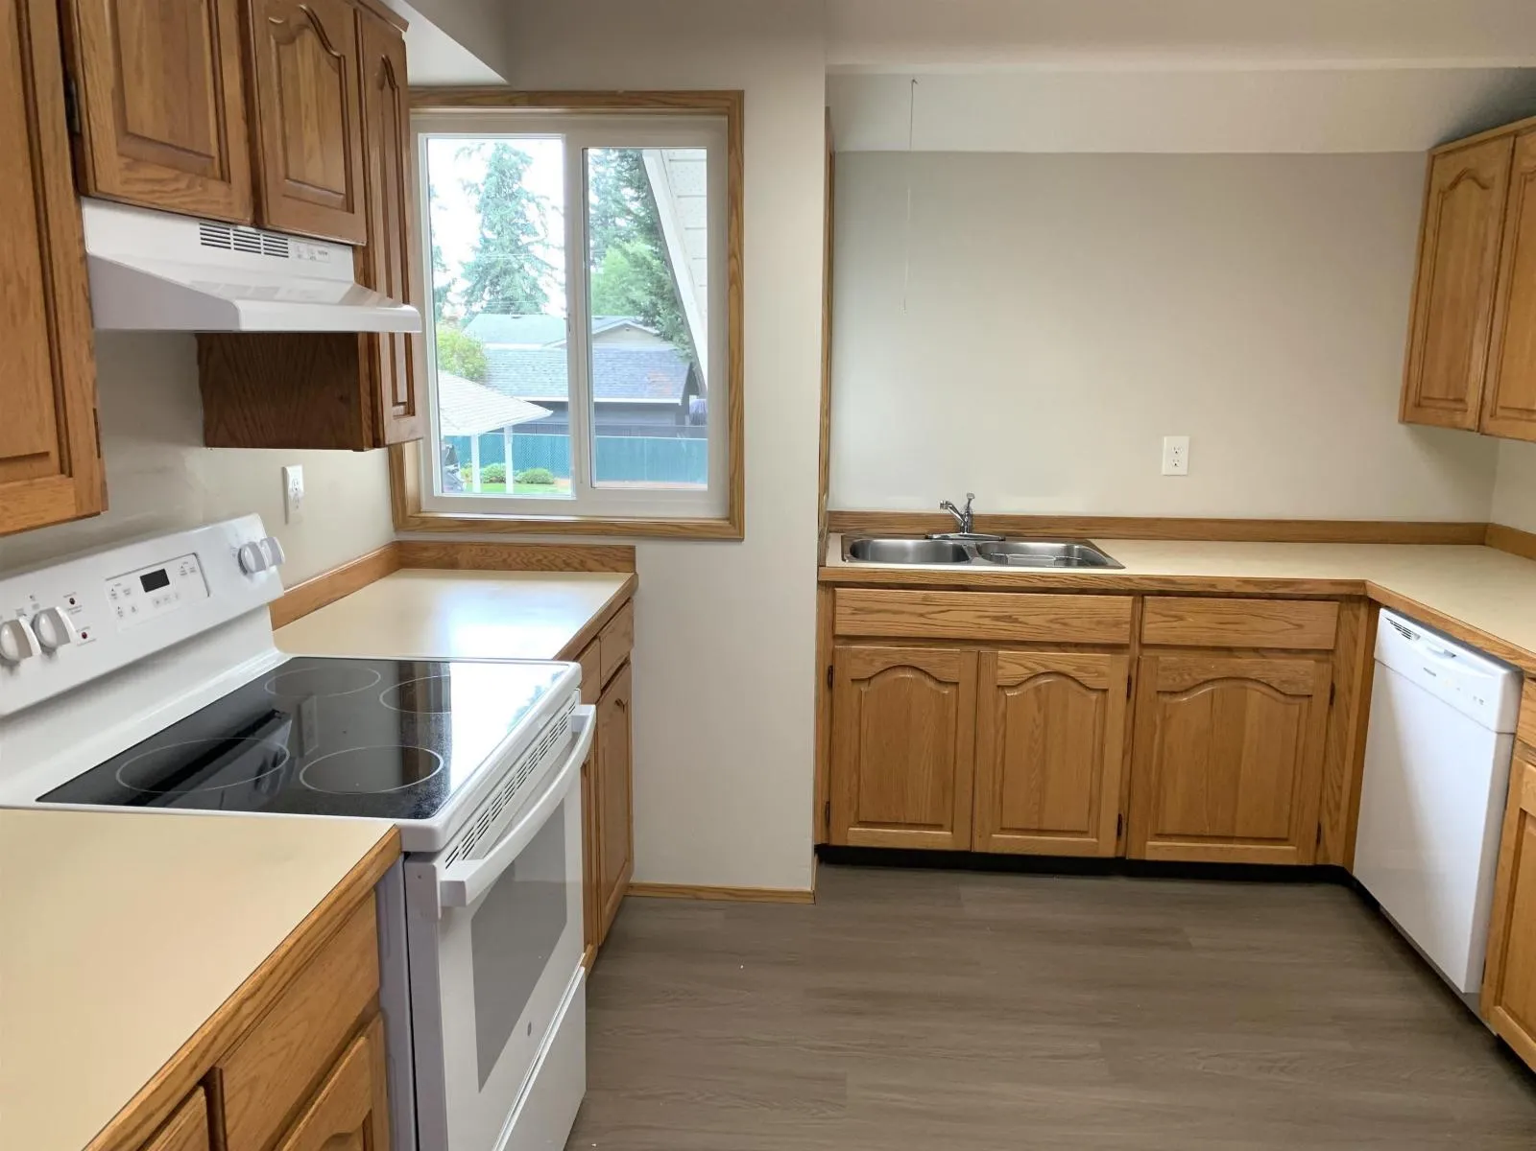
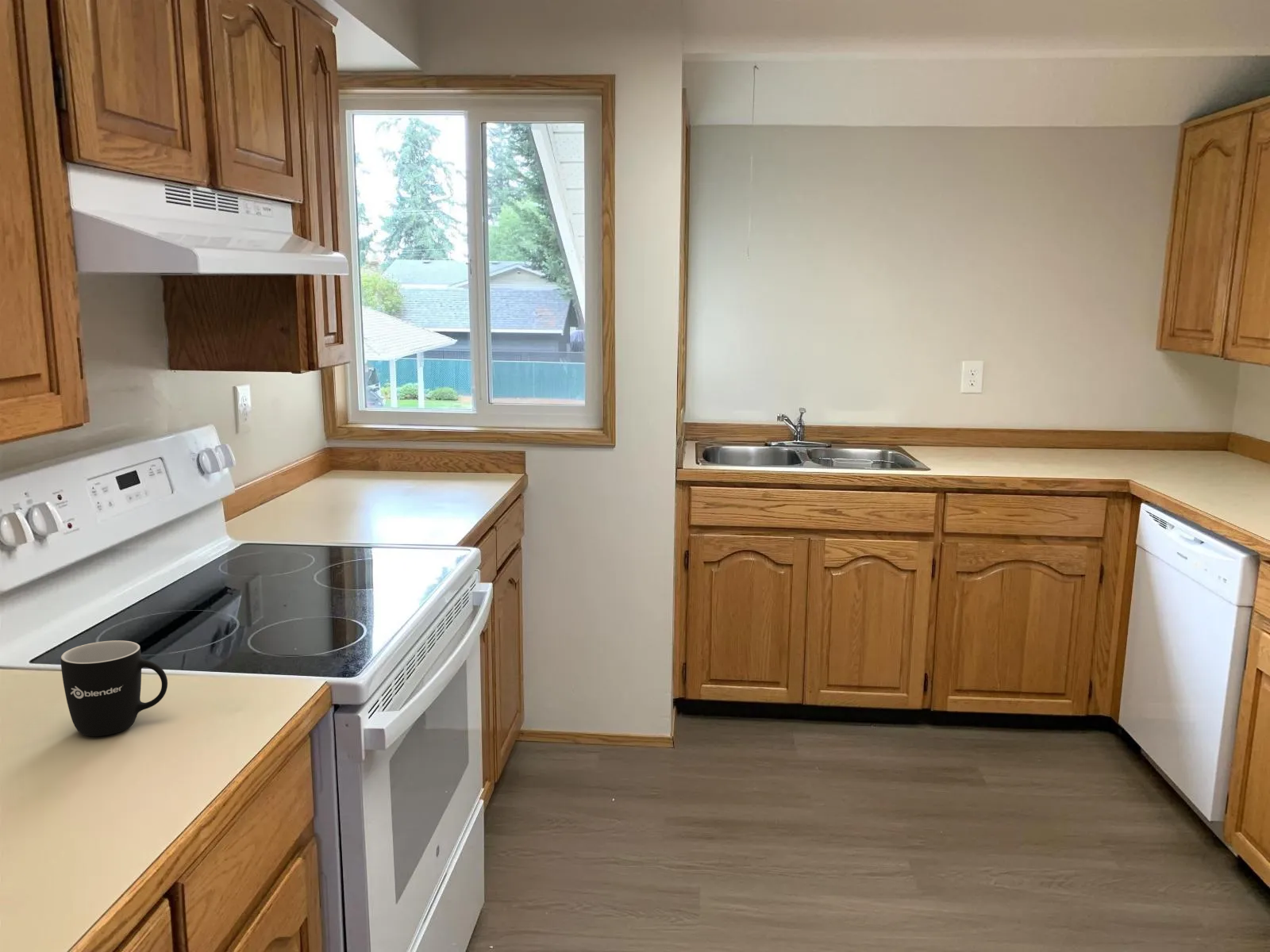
+ mug [60,639,168,737]
